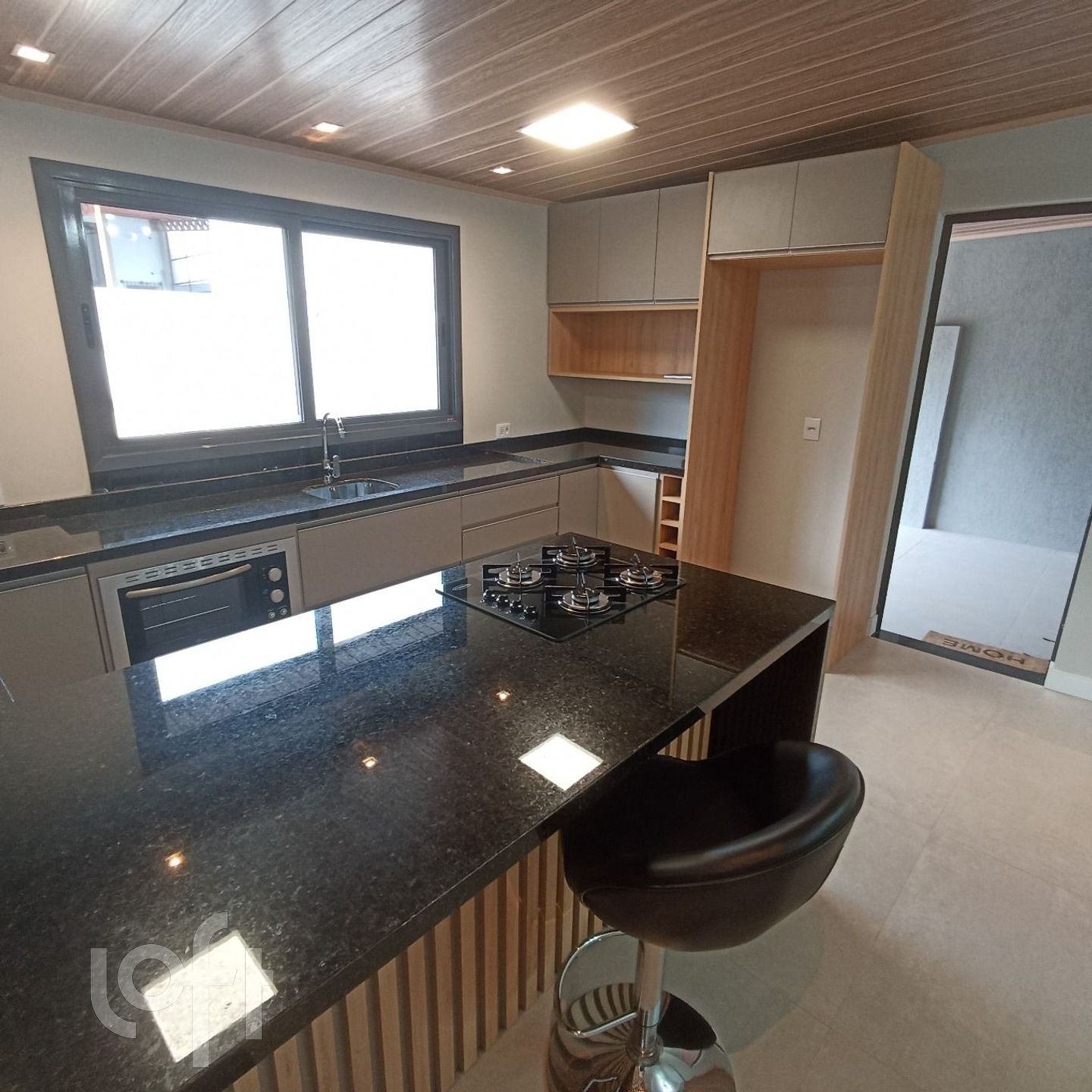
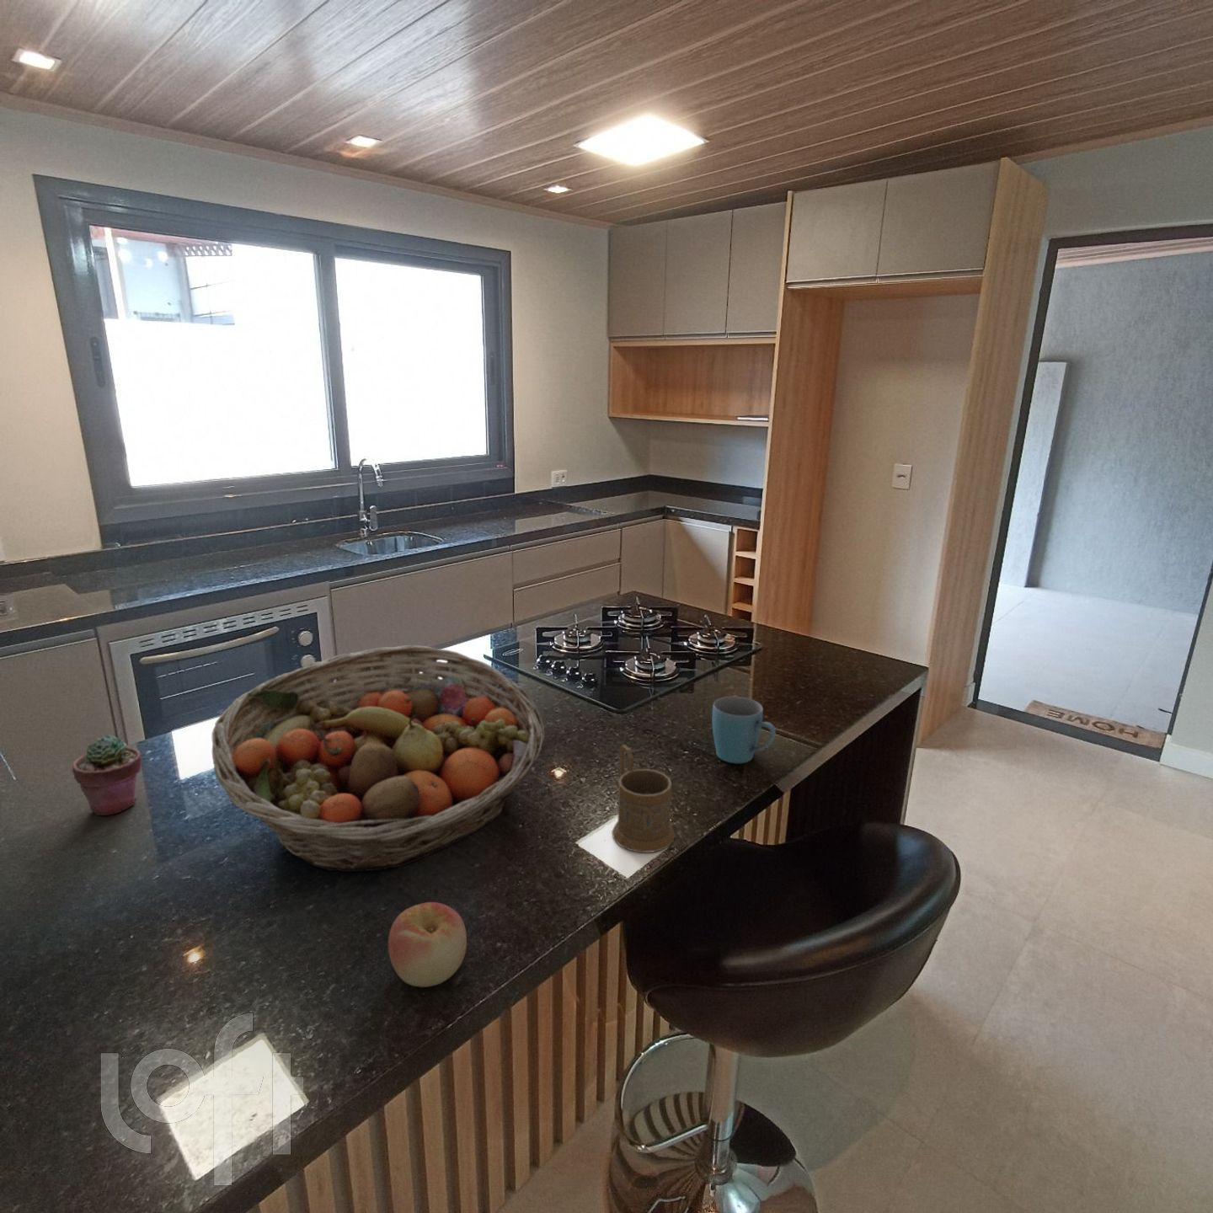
+ fruit basket [211,644,547,873]
+ potted succulent [71,734,142,816]
+ apple [388,901,468,989]
+ mug [711,695,776,764]
+ mug [612,744,675,853]
